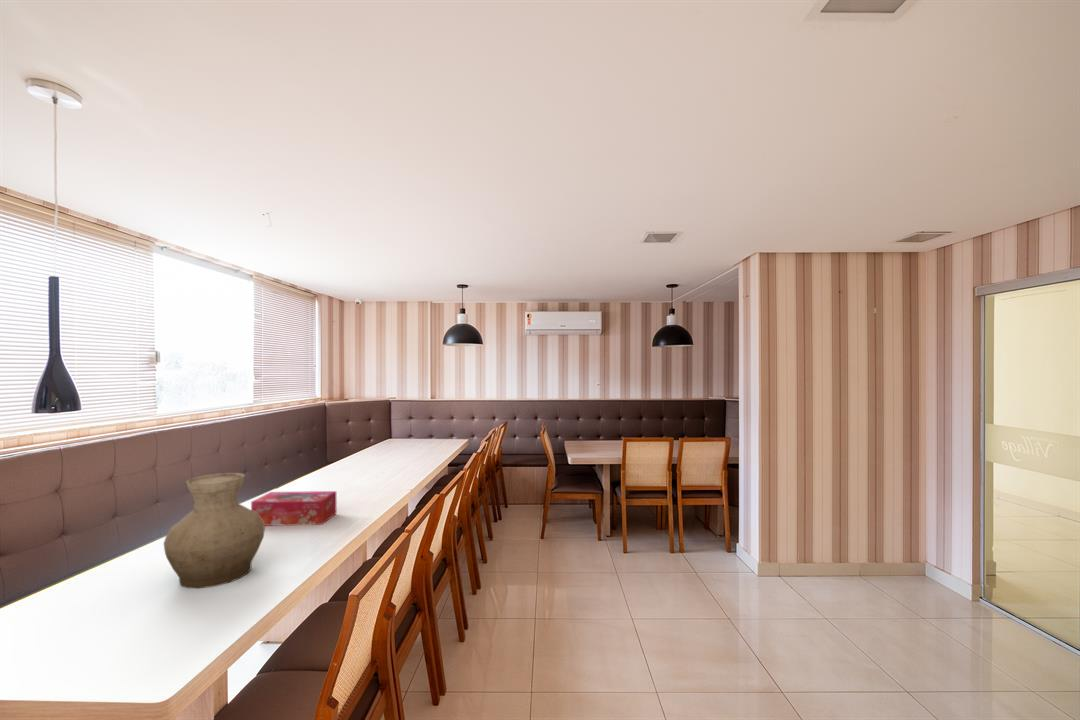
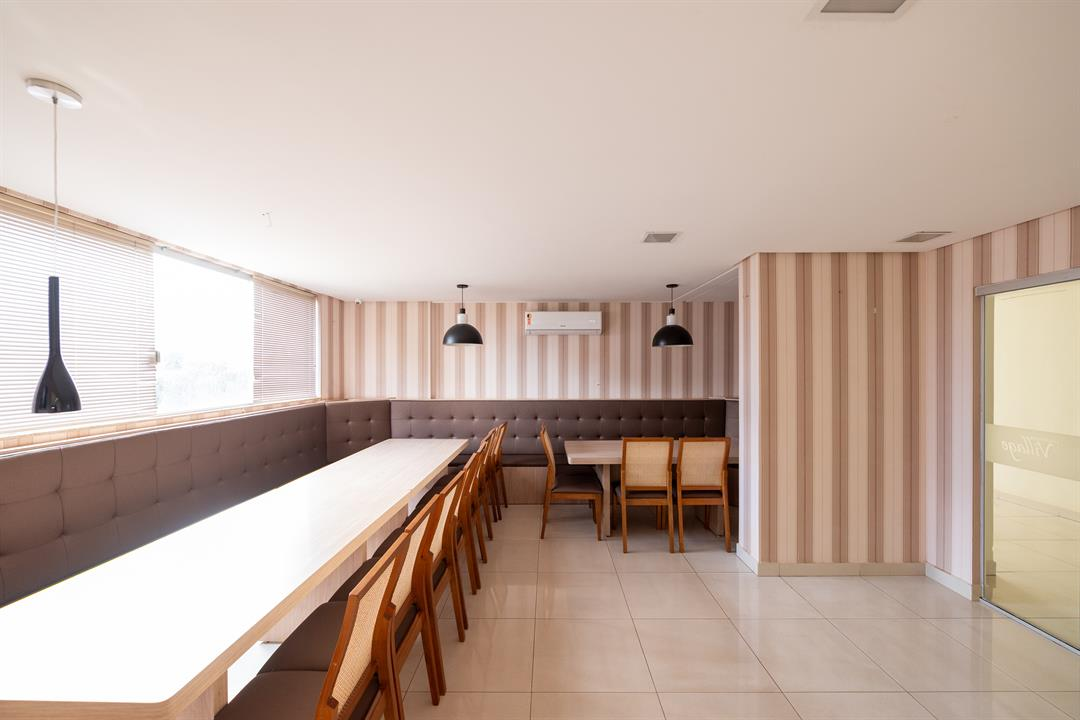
- tissue box [250,490,337,527]
- vase [162,472,266,589]
